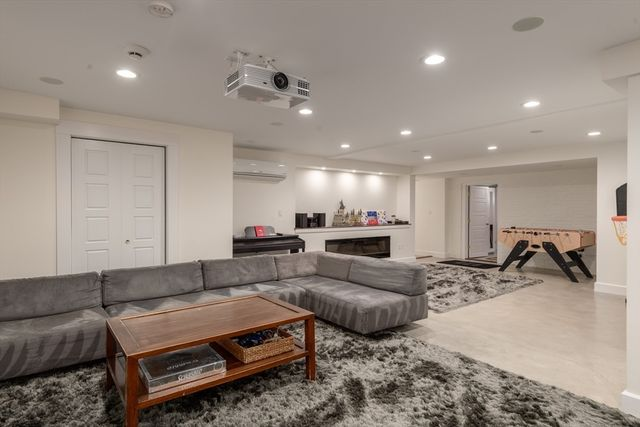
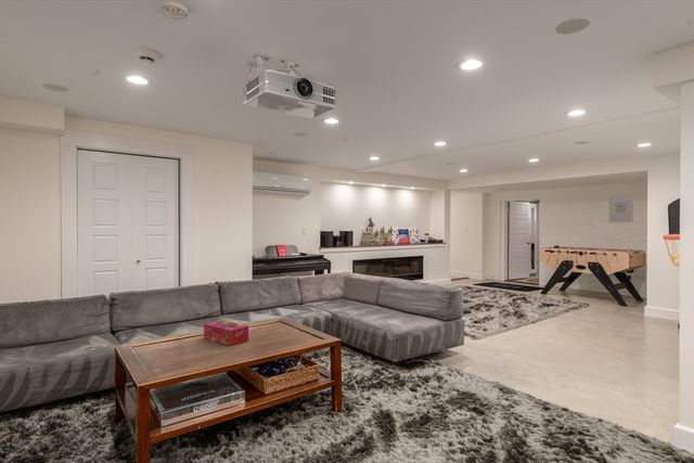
+ tissue box [203,319,249,347]
+ wall art [608,193,634,223]
